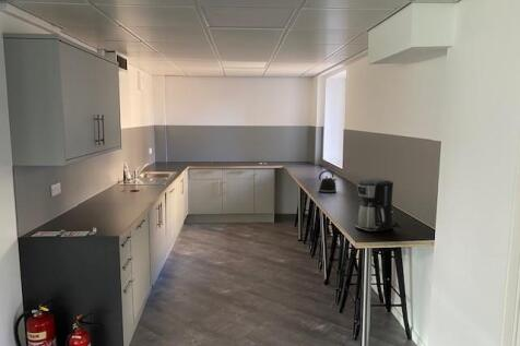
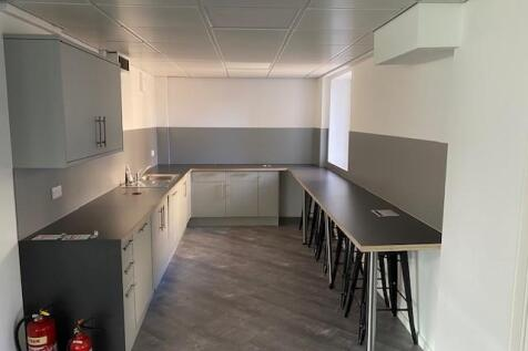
- kettle [317,169,338,194]
- coffee maker [354,178,400,232]
